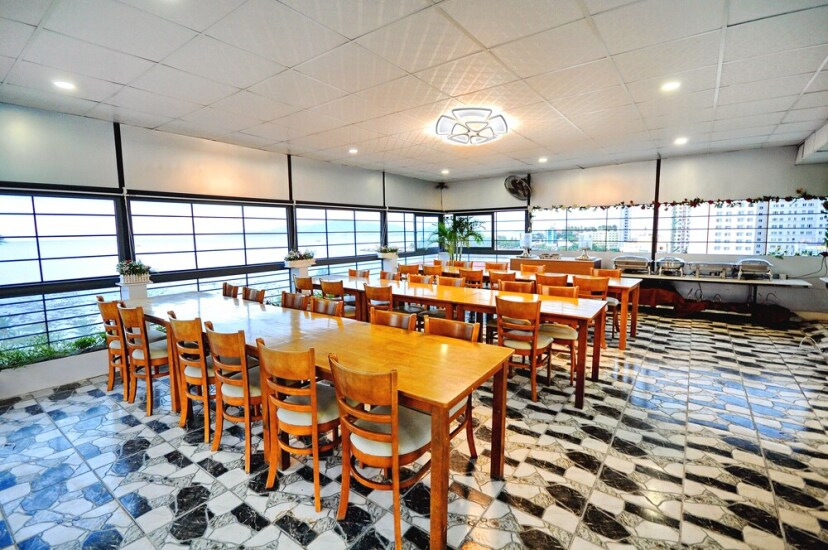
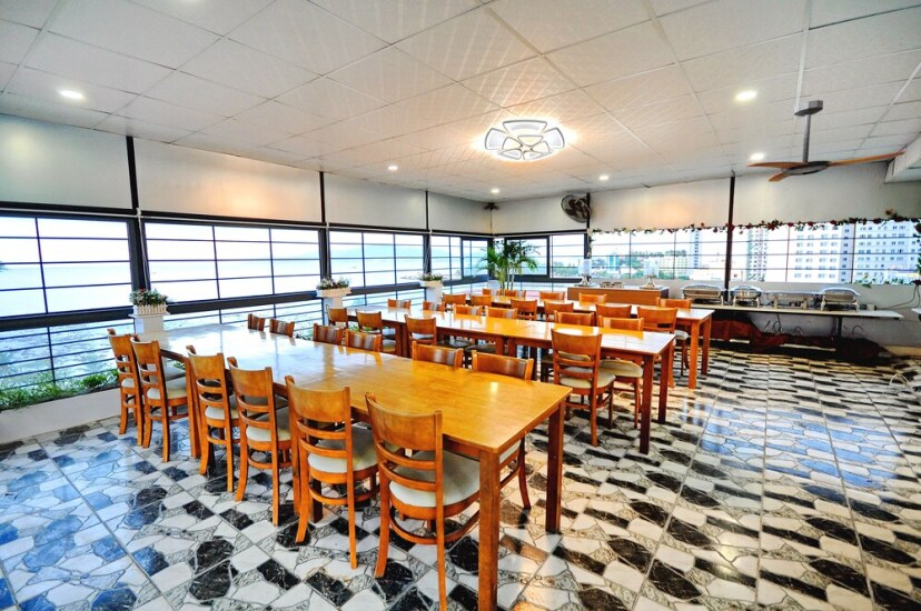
+ ceiling fan [744,99,907,183]
